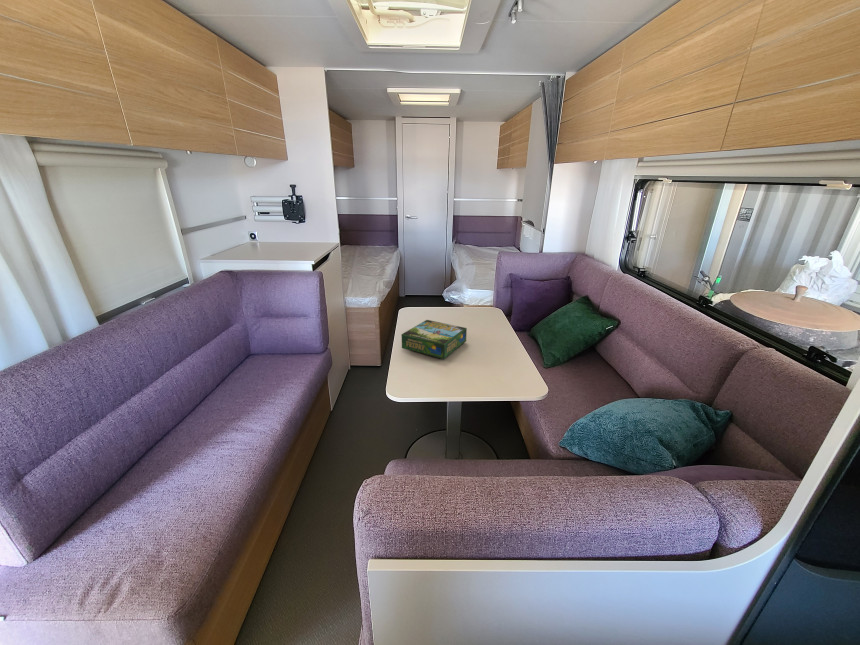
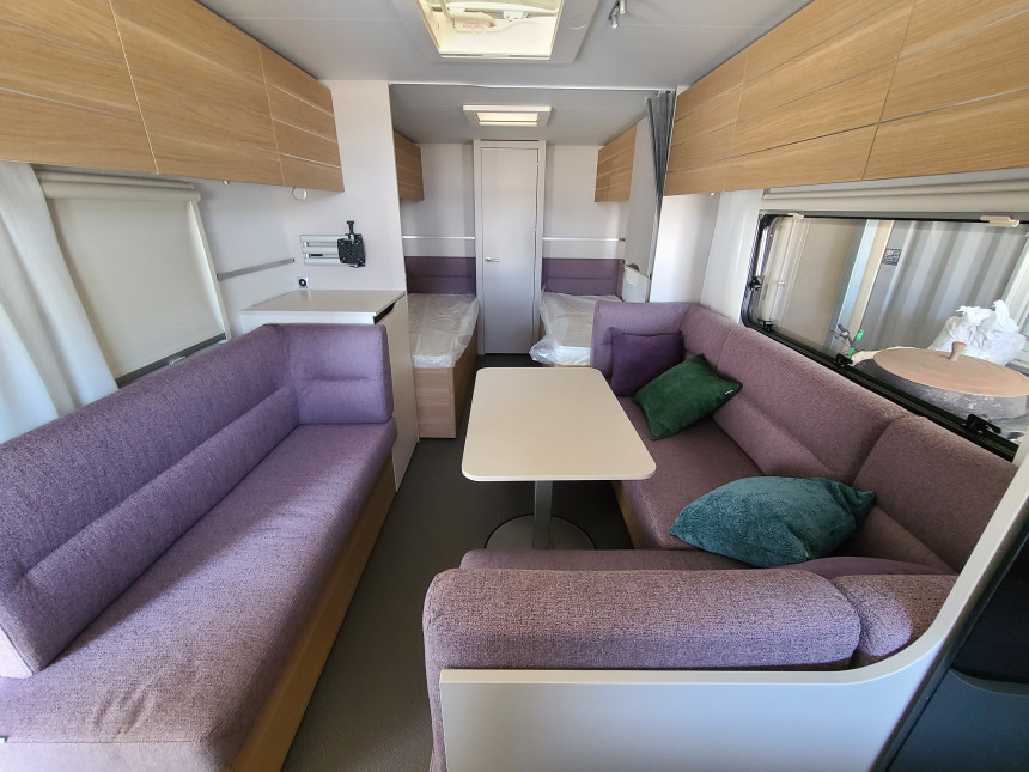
- board game [400,319,468,360]
